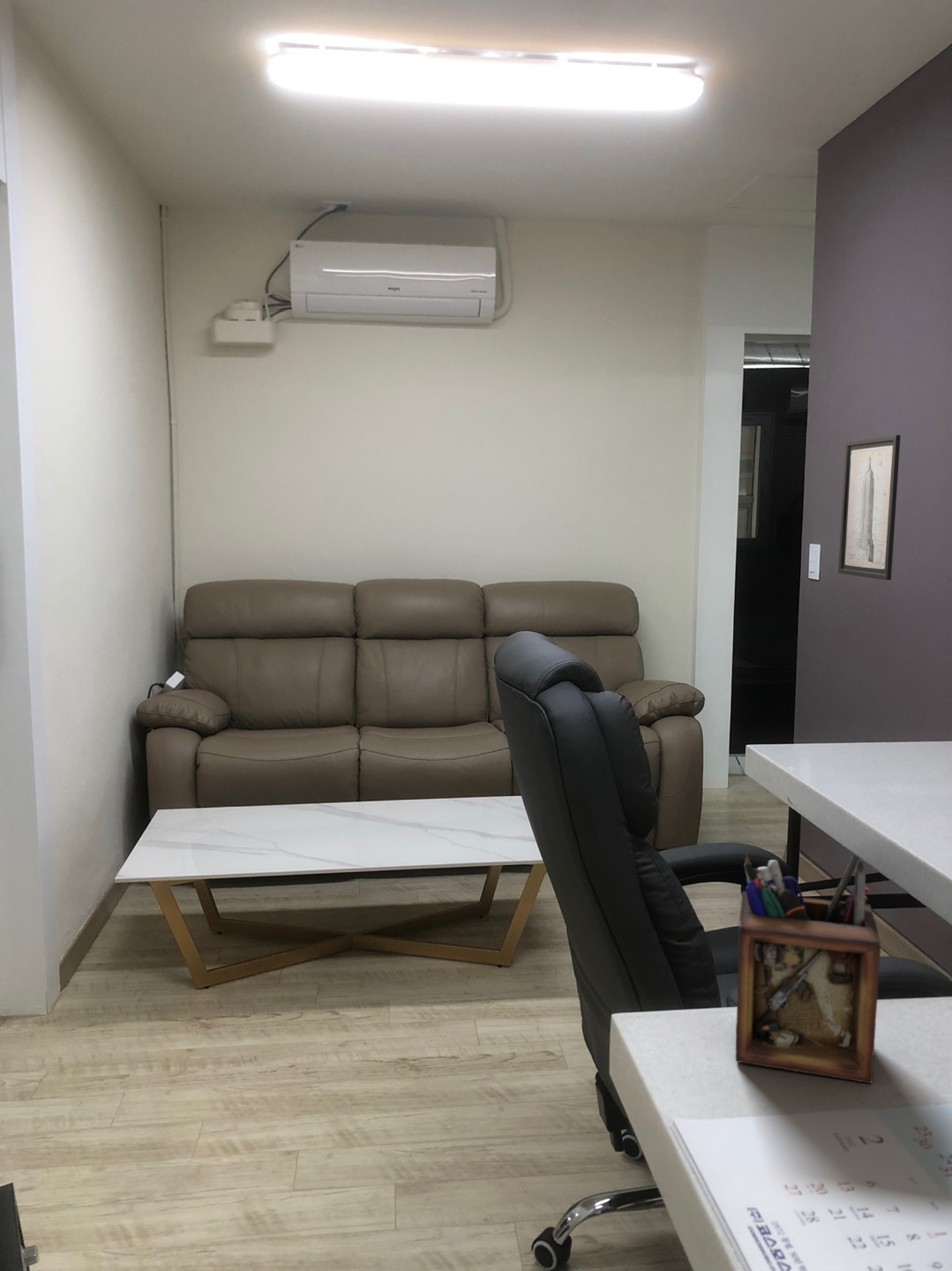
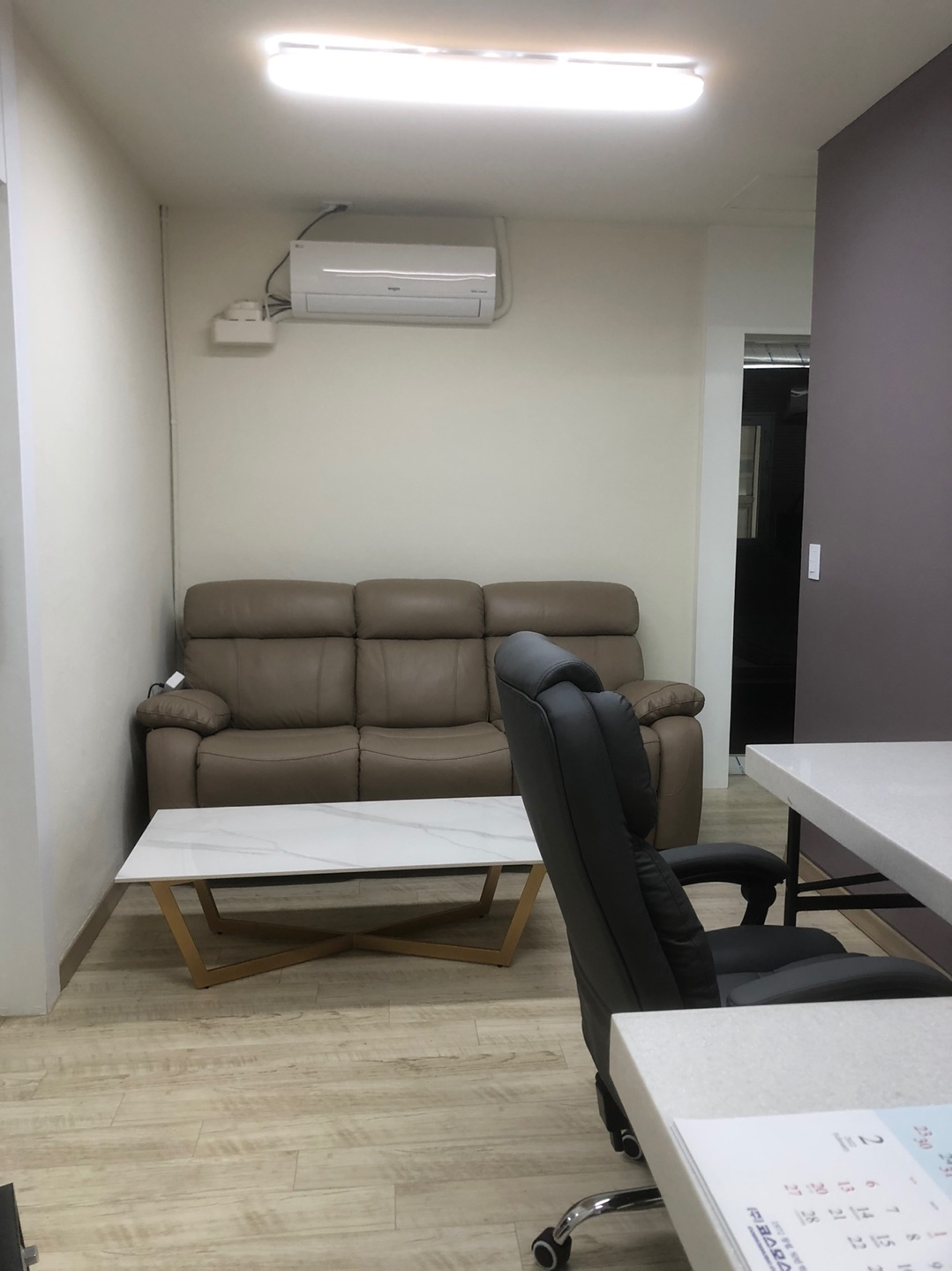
- wall art [837,434,902,581]
- desk organizer [735,853,881,1084]
